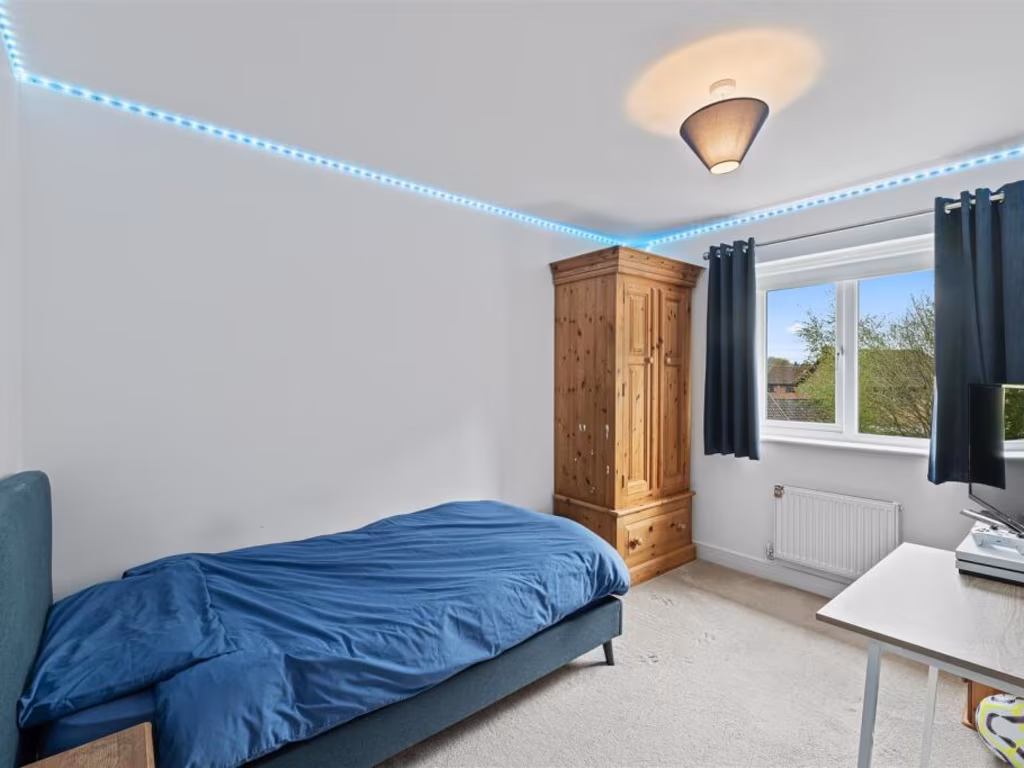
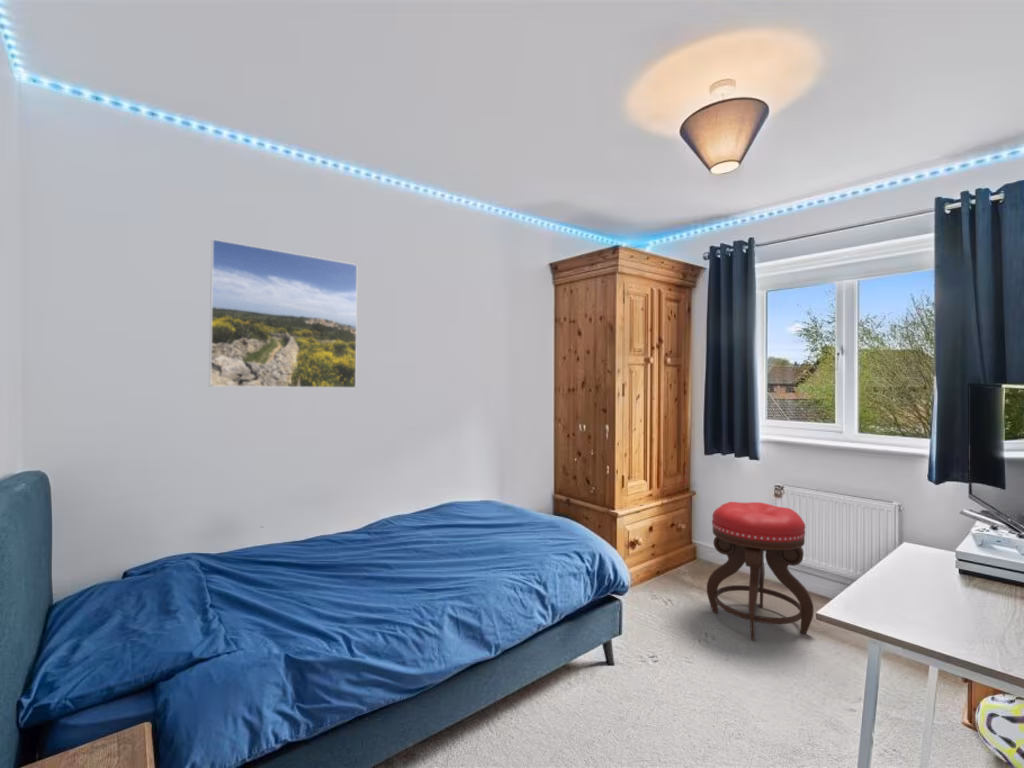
+ stool [706,501,815,641]
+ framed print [208,238,358,389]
